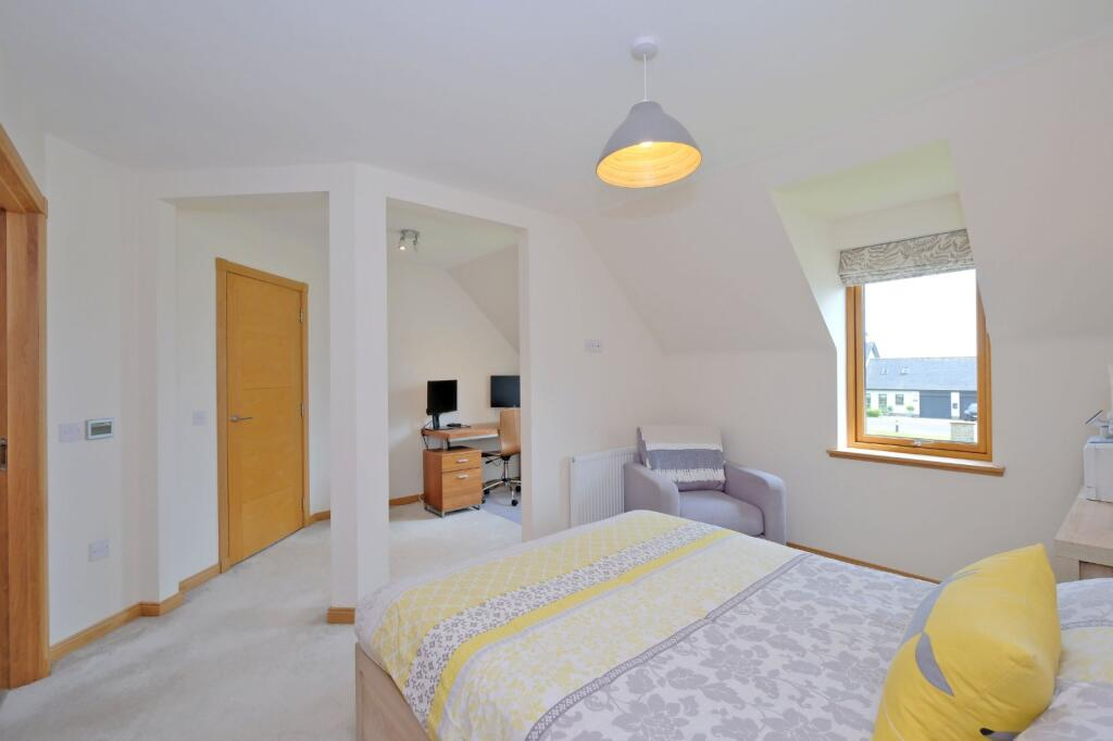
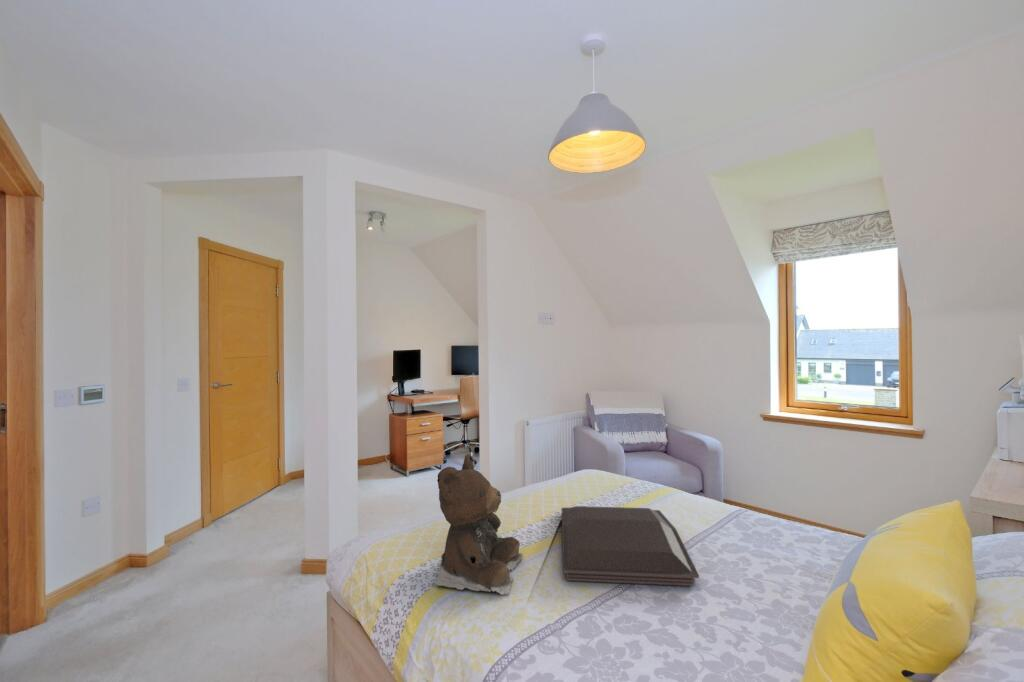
+ serving tray [561,505,700,587]
+ teddy bear [433,453,524,596]
